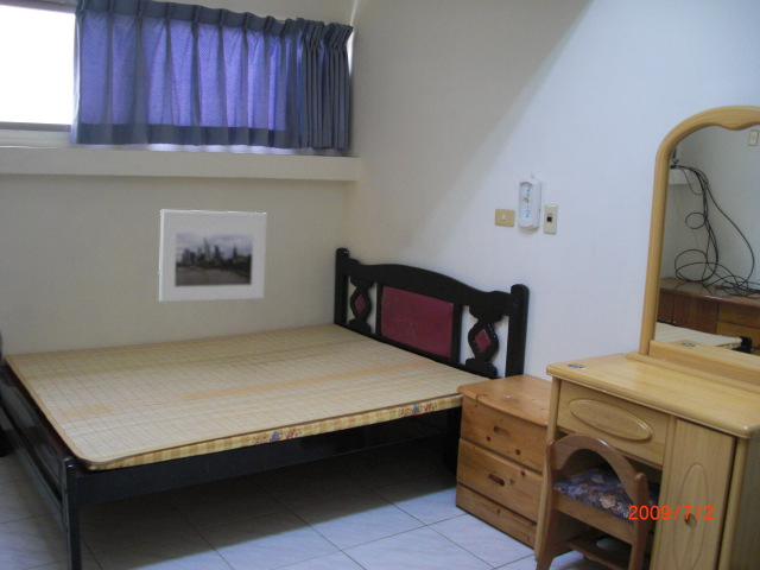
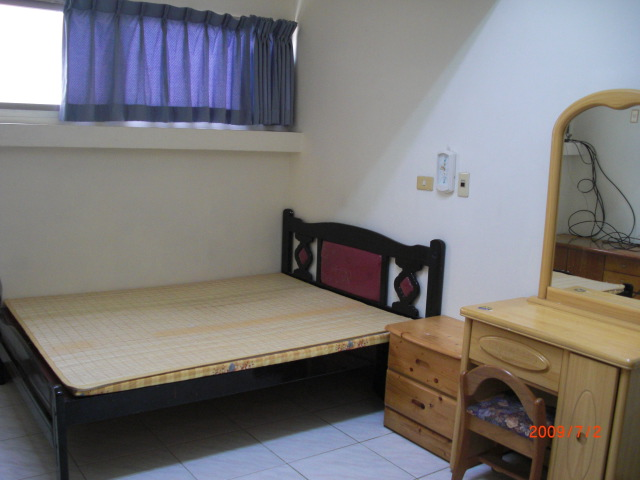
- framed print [158,209,268,303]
